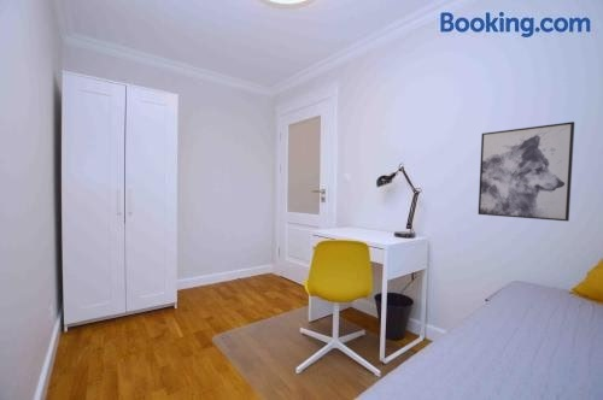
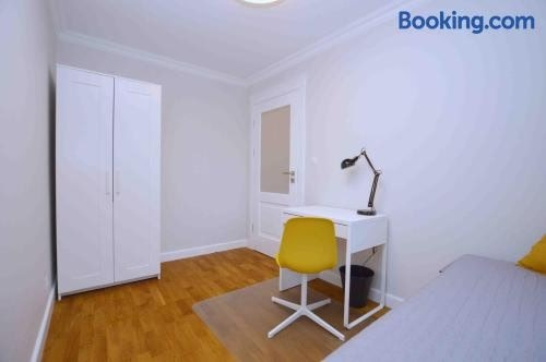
- wall art [478,120,575,223]
